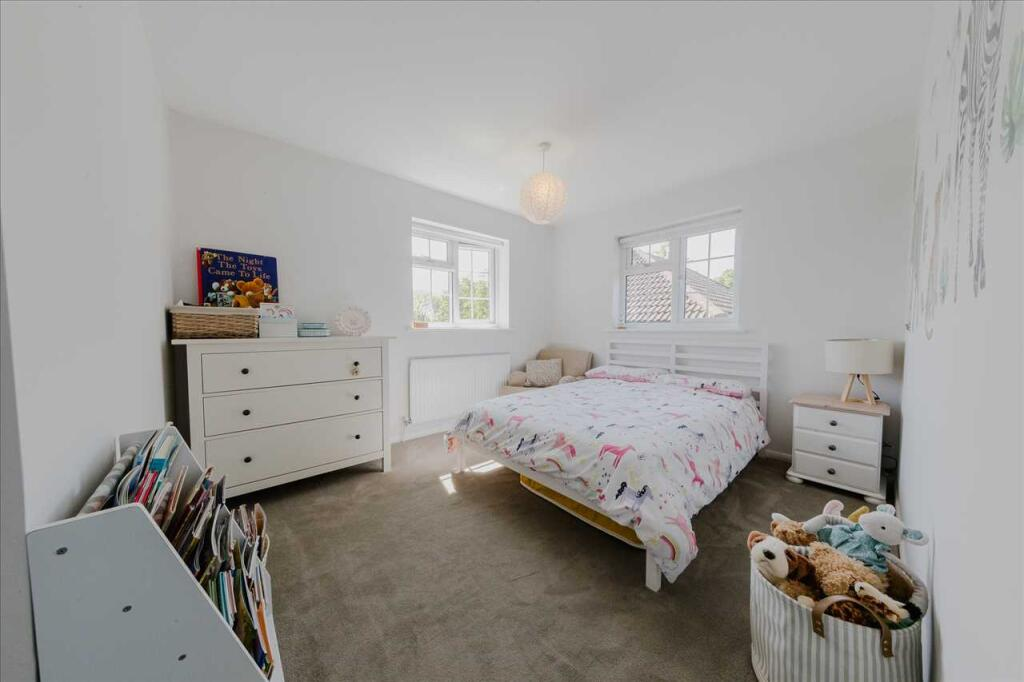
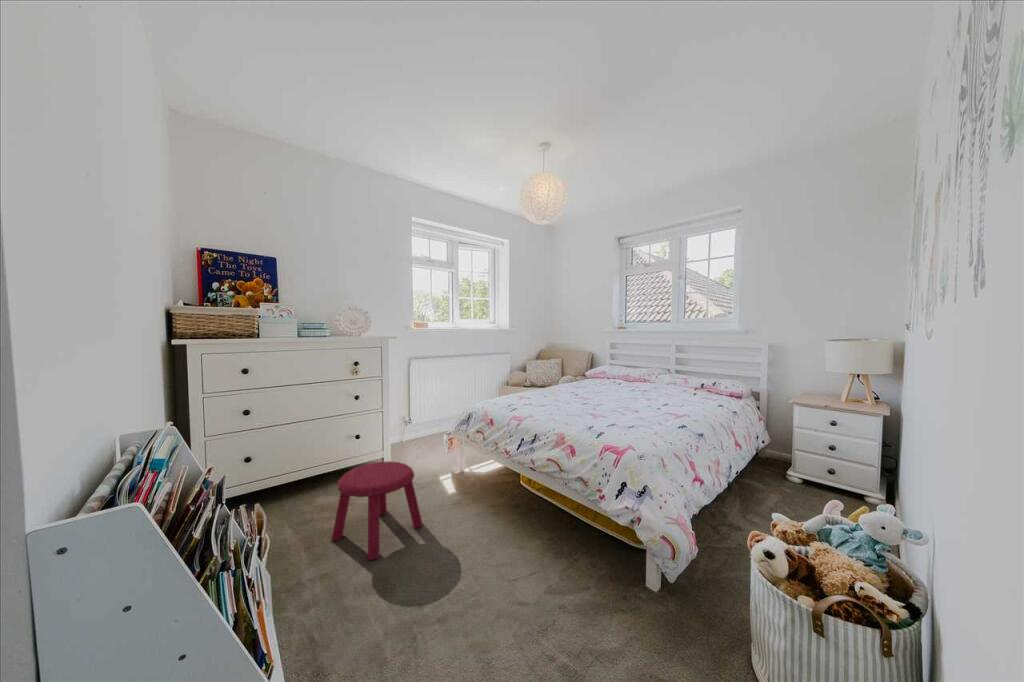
+ stool [330,460,424,561]
